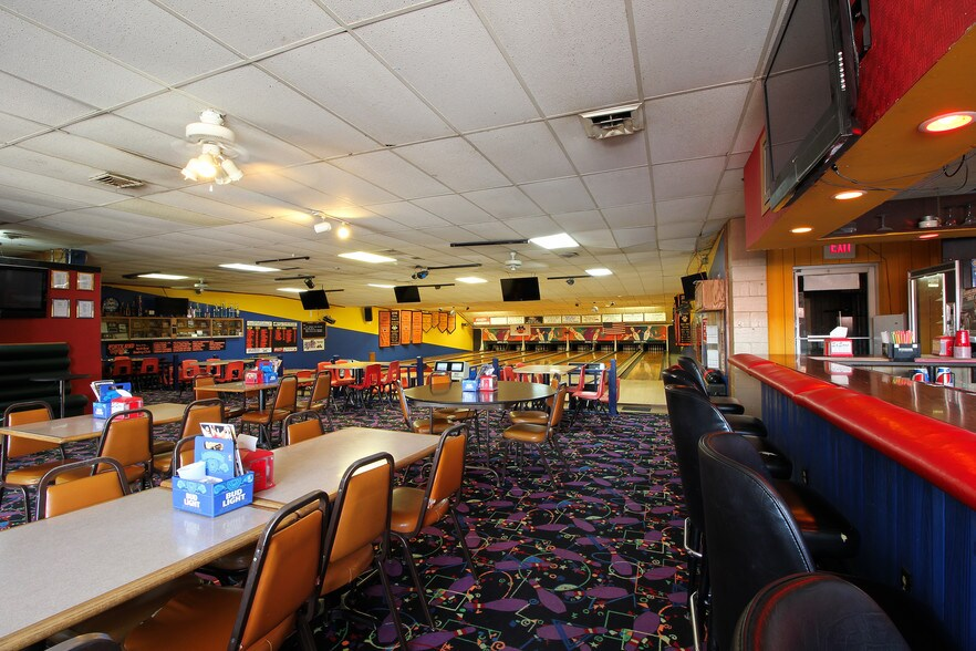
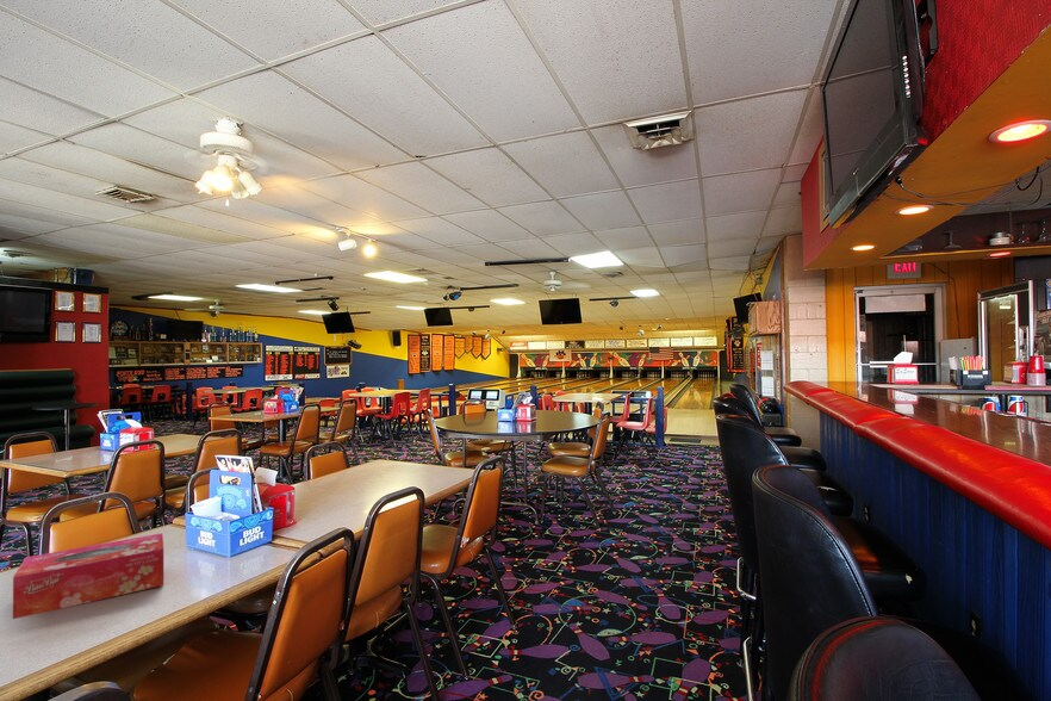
+ tissue box [12,532,164,620]
